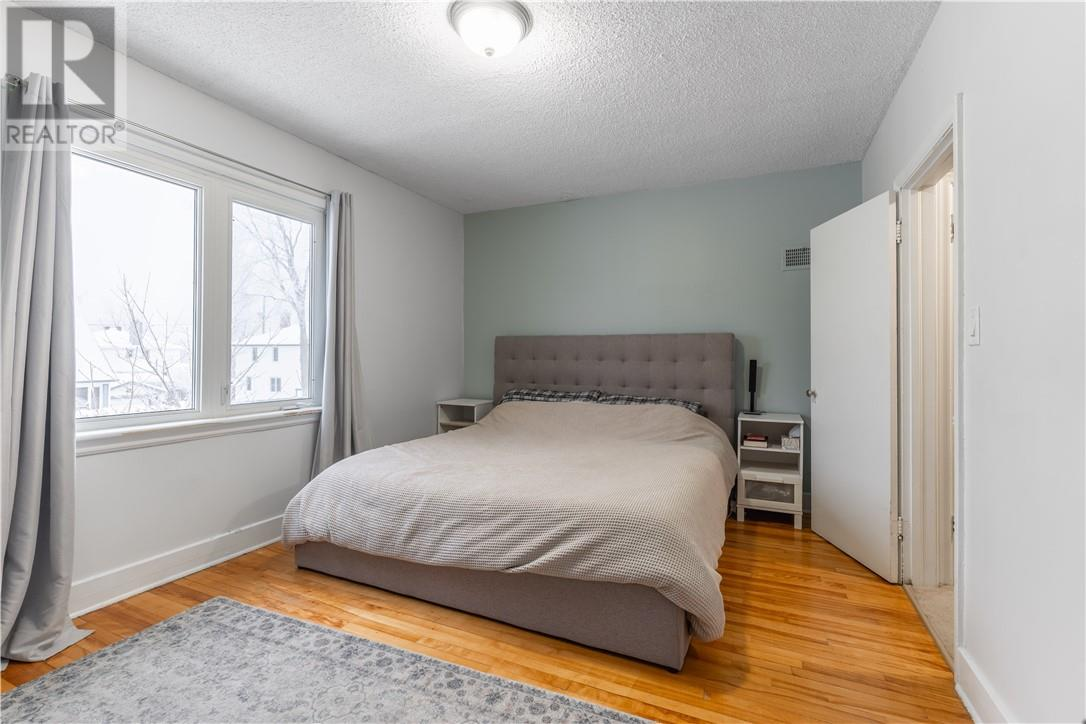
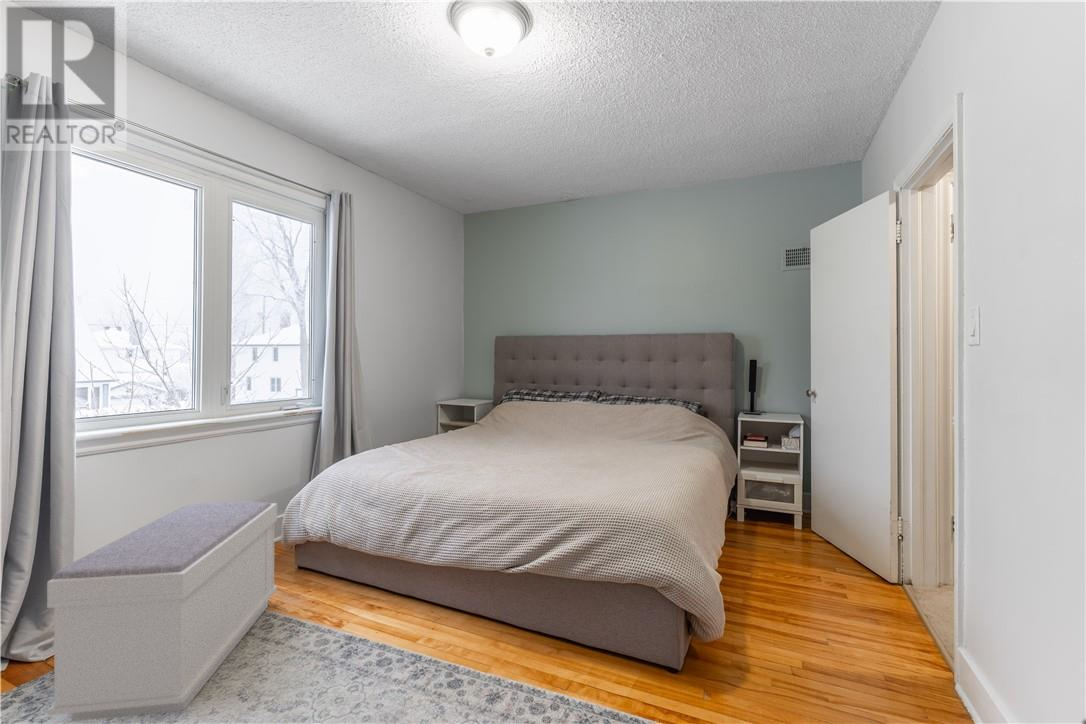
+ bench [46,500,278,722]
